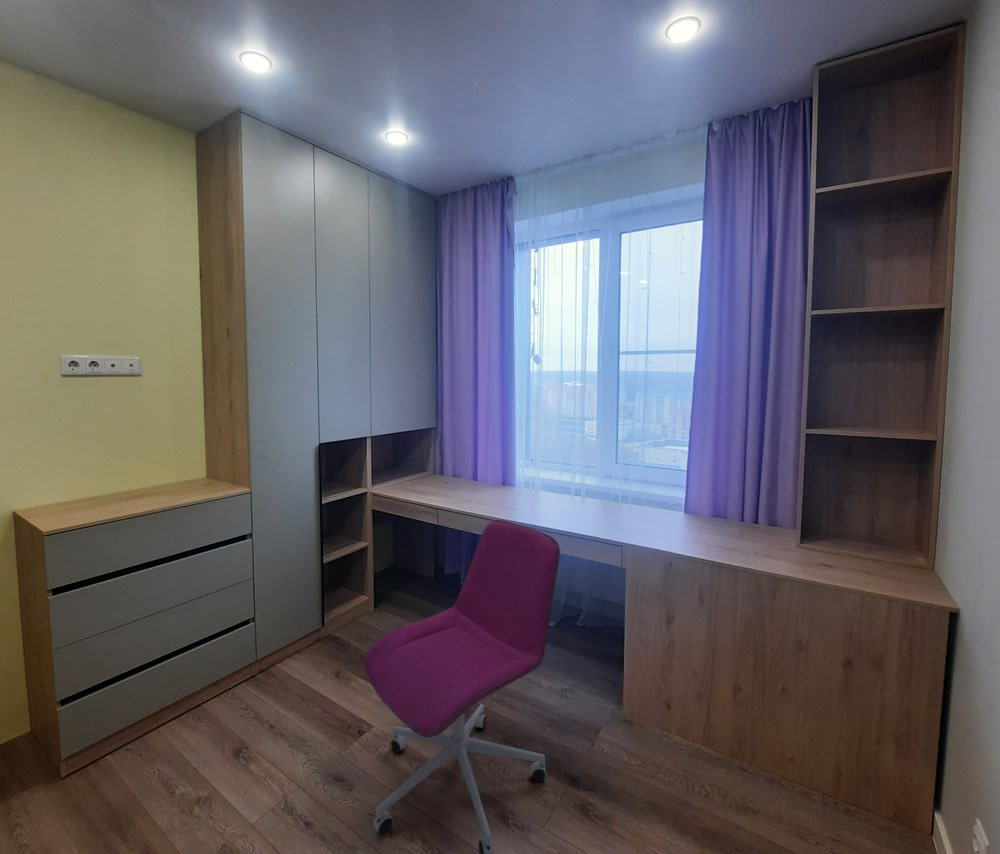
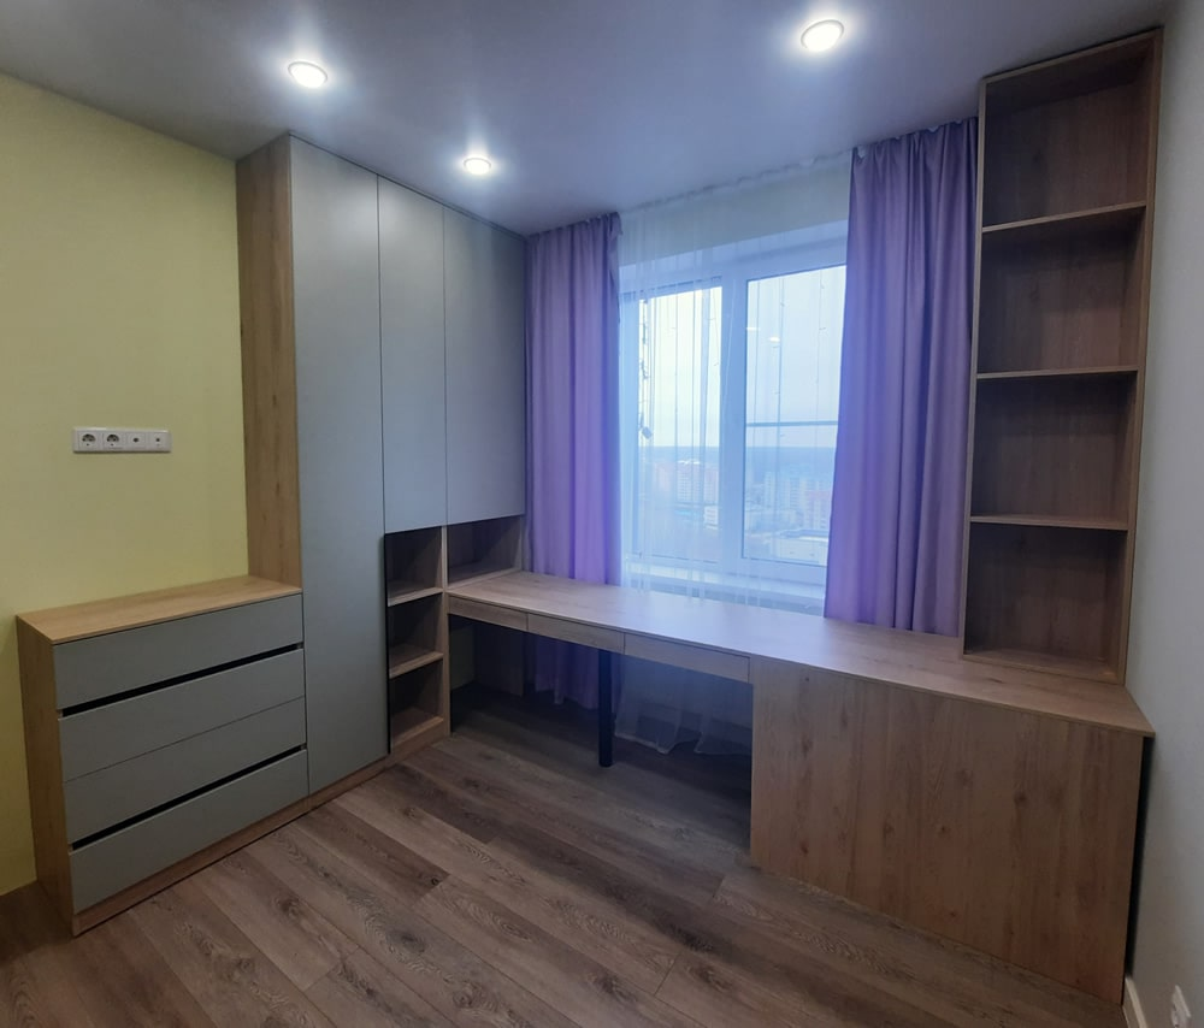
- office chair [363,519,561,854]
